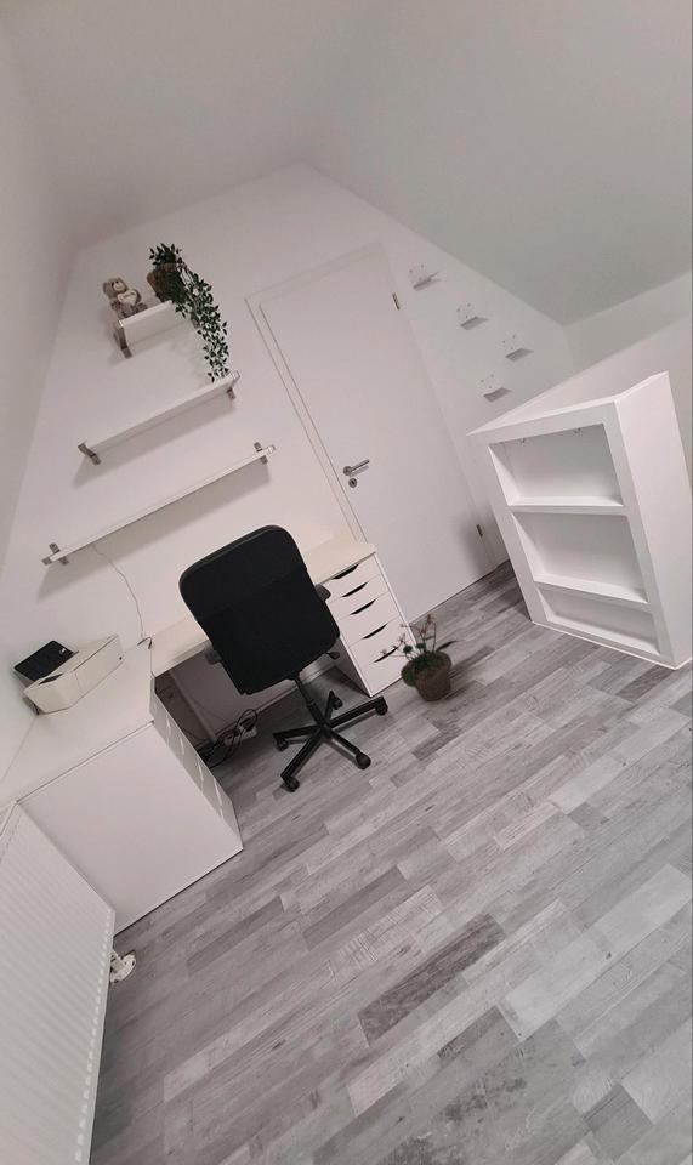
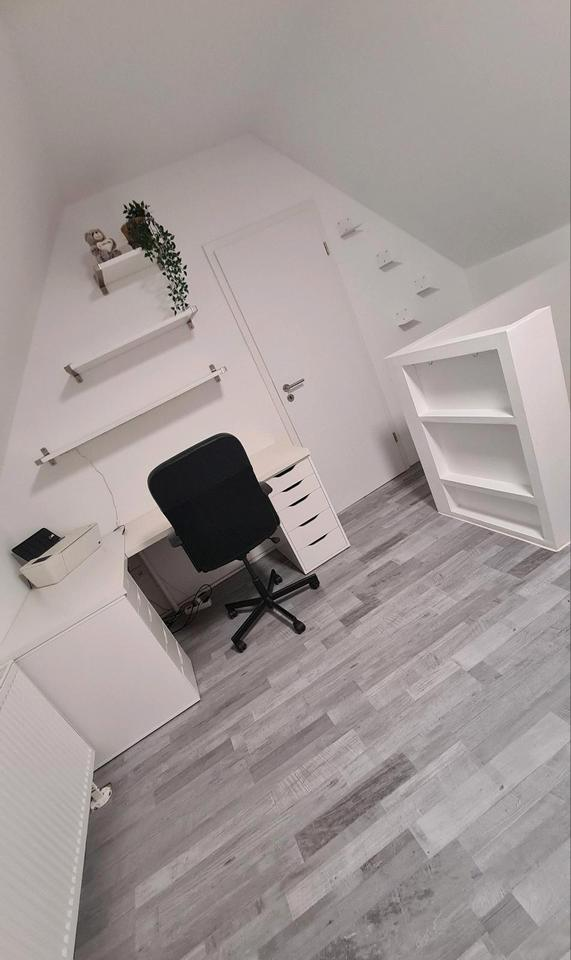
- potted plant [380,613,460,701]
